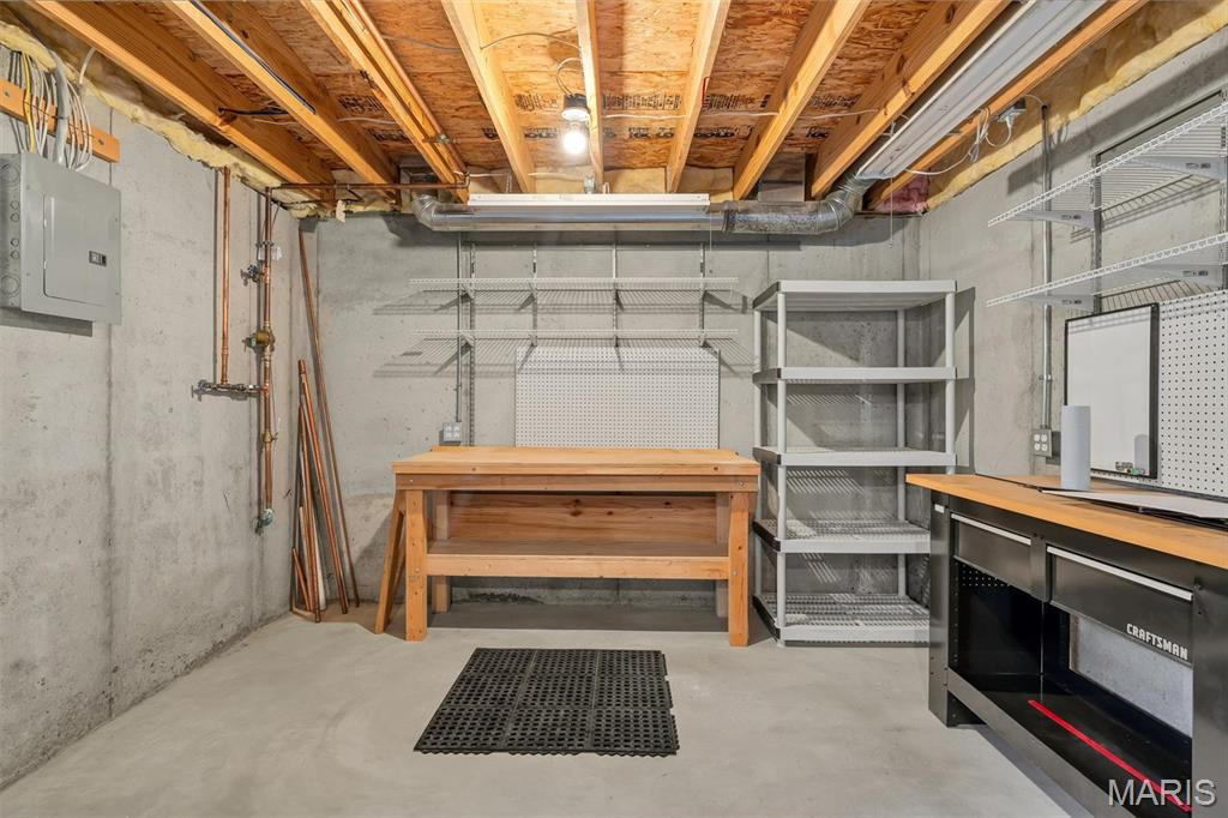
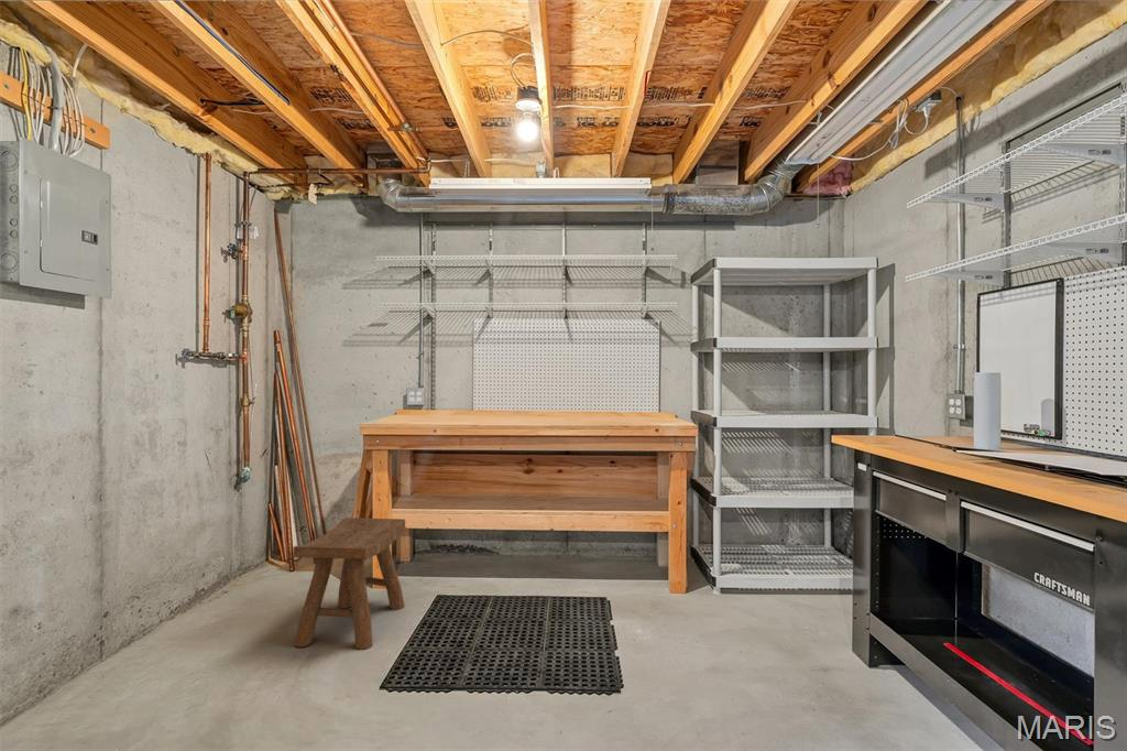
+ stool [293,516,406,651]
